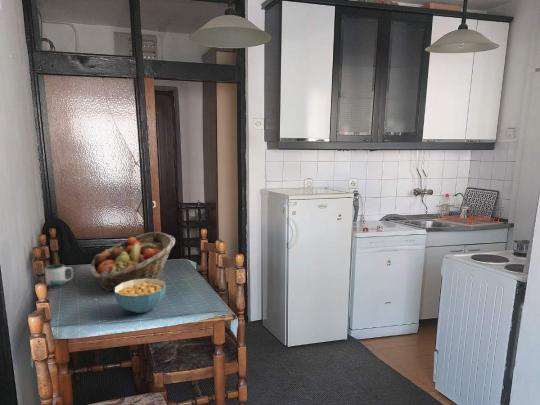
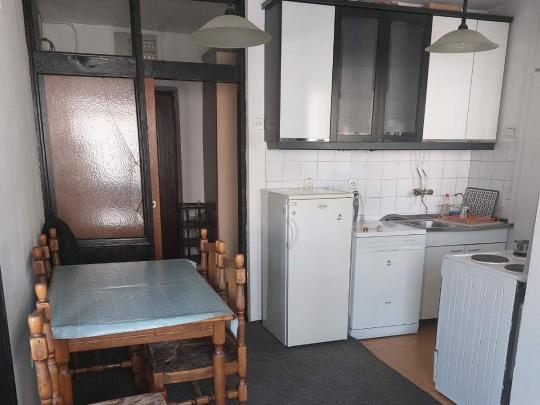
- fruit basket [89,231,176,293]
- mug [44,263,74,290]
- cereal bowl [113,278,167,314]
